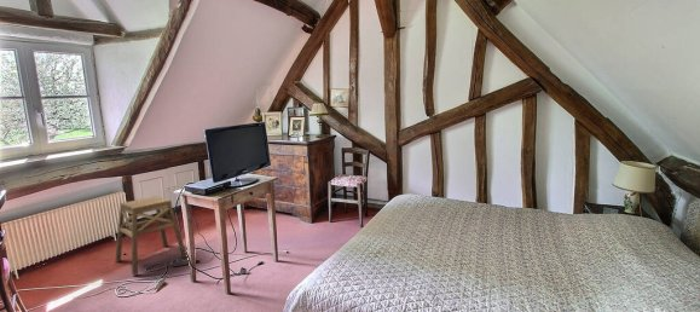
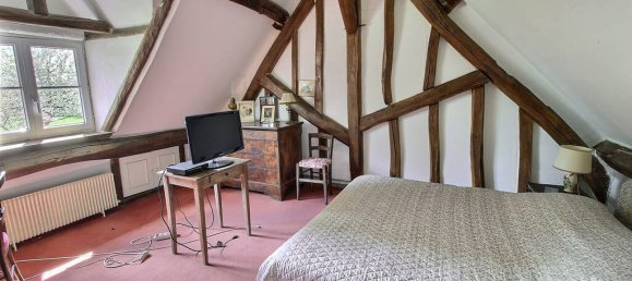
- stool [114,195,189,276]
